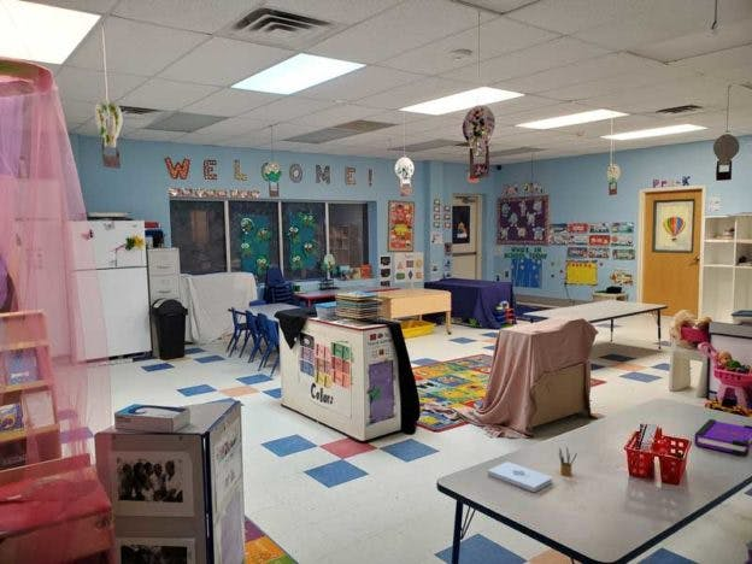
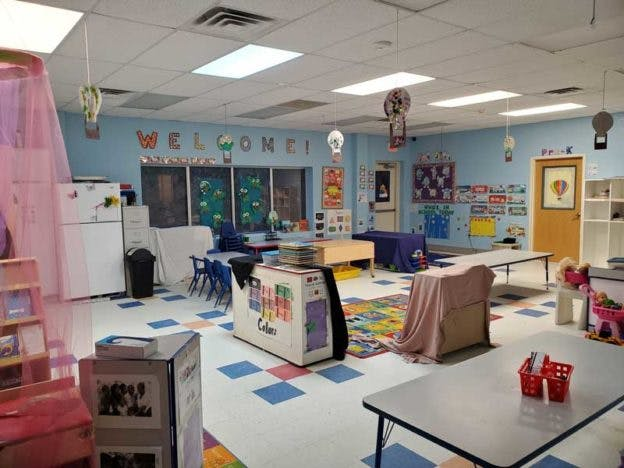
- pencil box [557,446,578,477]
- board game [693,418,752,458]
- notepad [487,460,553,493]
